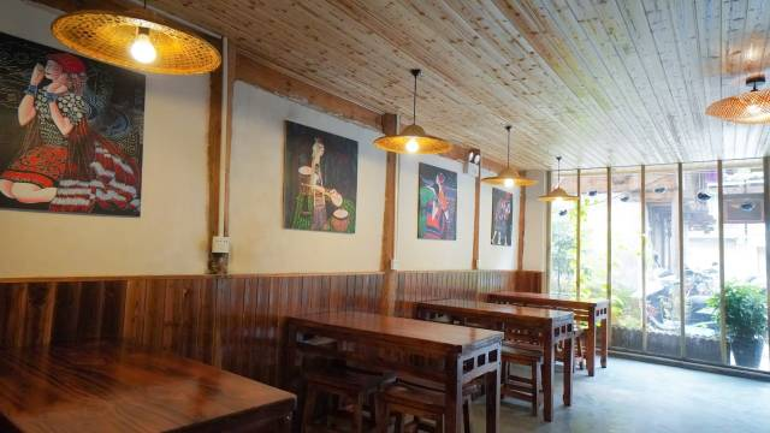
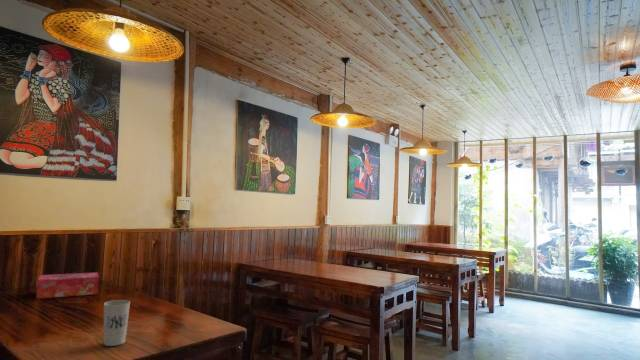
+ cup [103,299,131,347]
+ tissue box [35,271,100,300]
